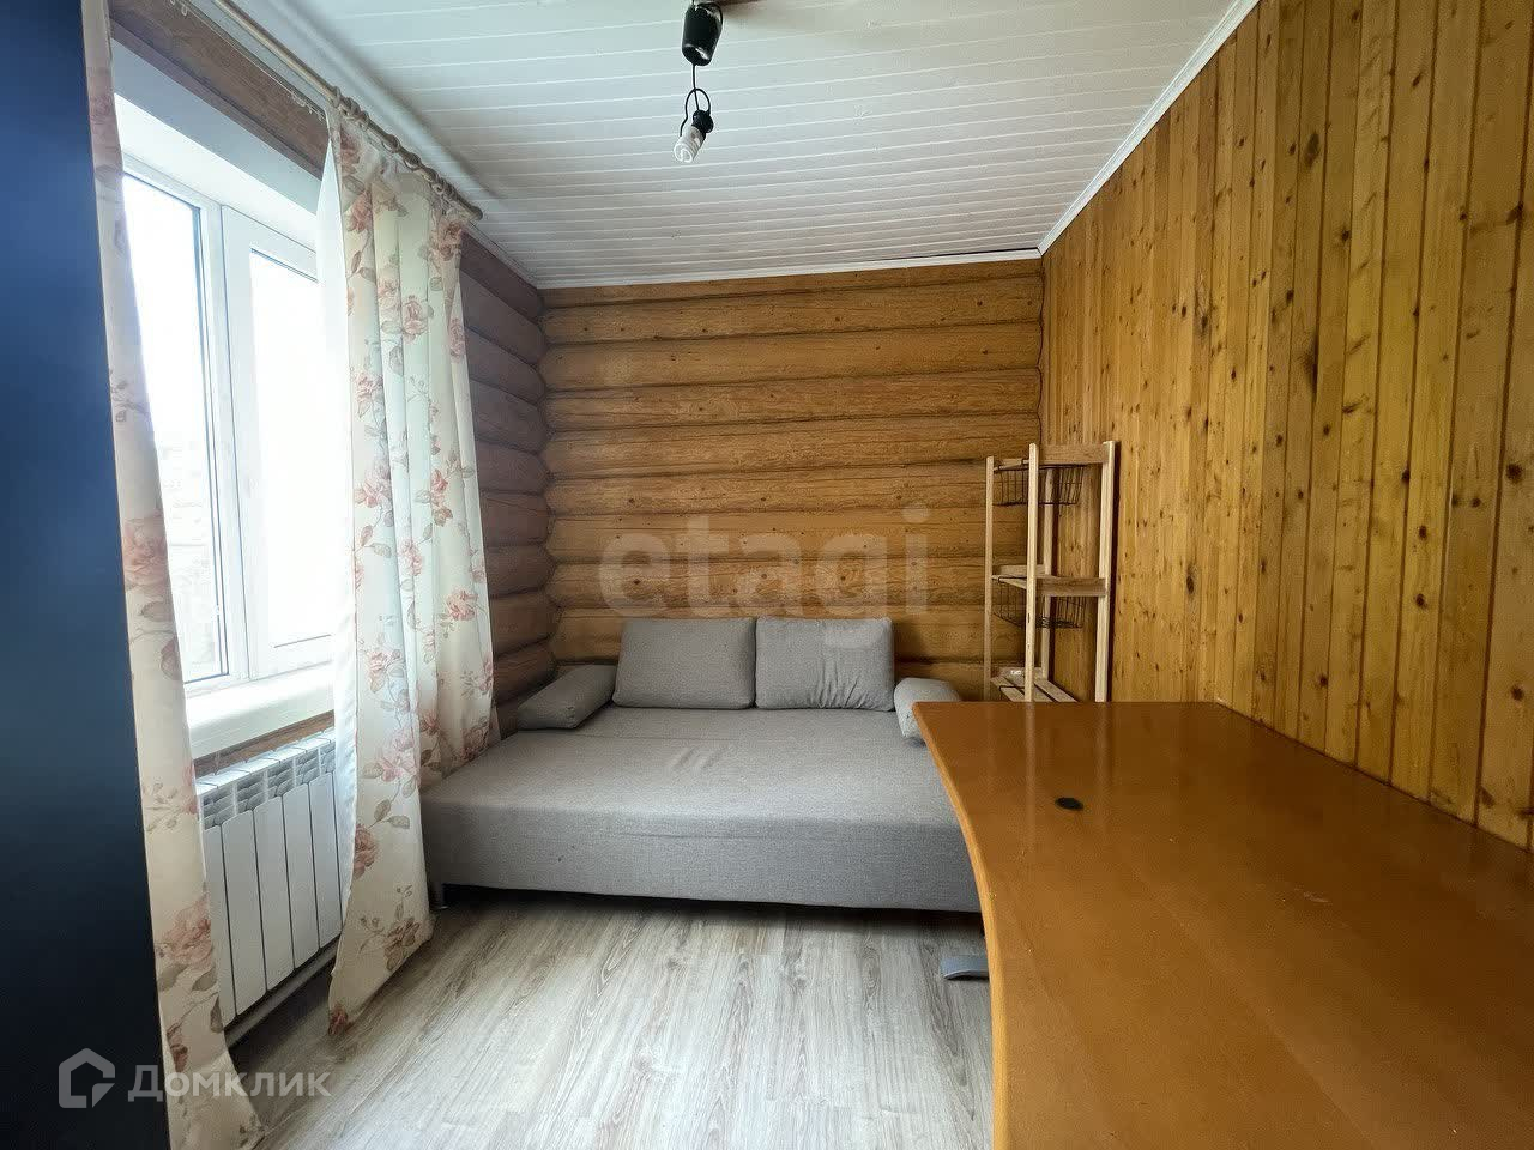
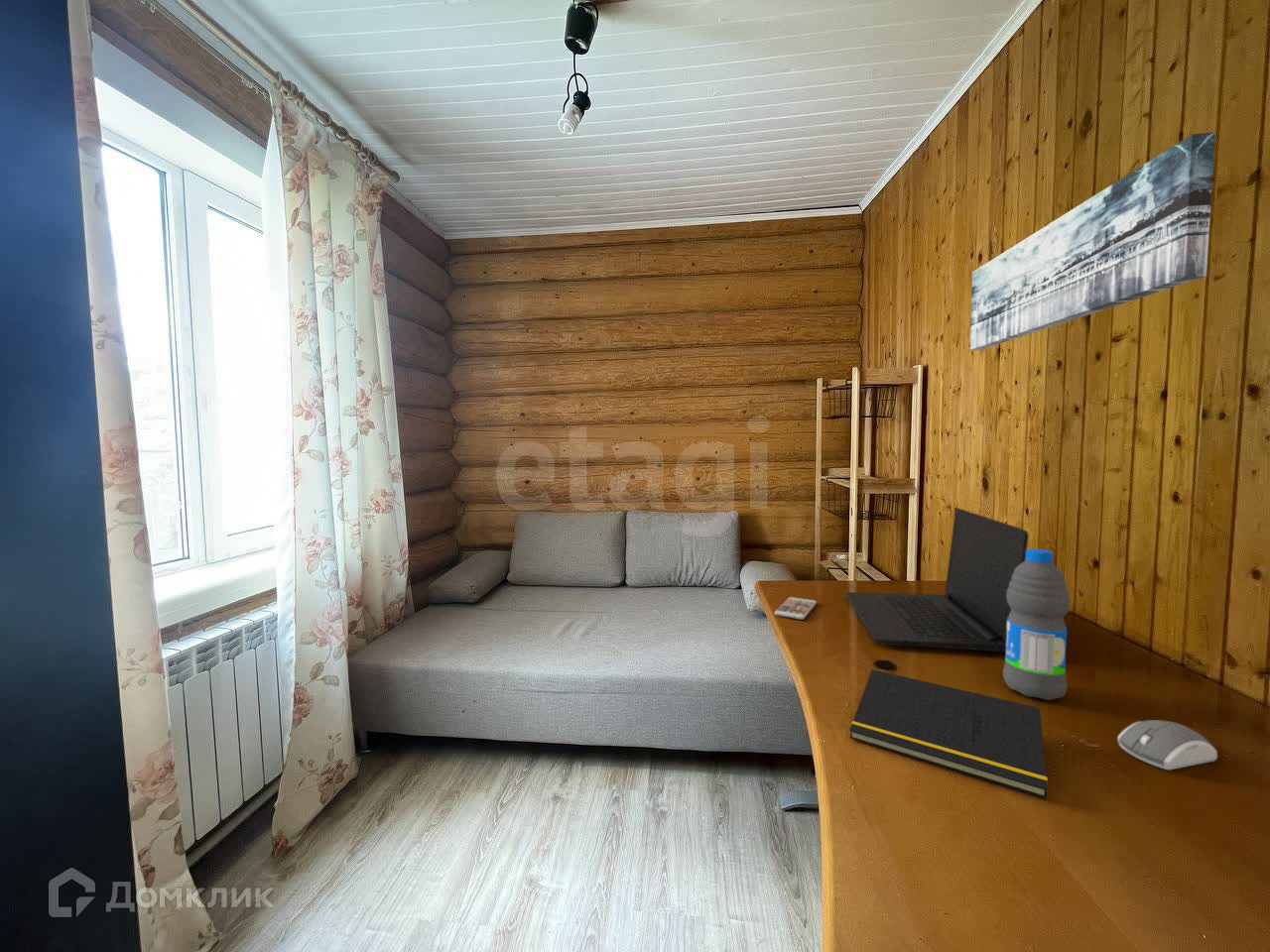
+ computer mouse [1116,719,1218,771]
+ laptop [845,507,1030,653]
+ water bottle [1002,547,1072,701]
+ wall art [969,131,1216,351]
+ smartphone [774,596,818,621]
+ notepad [849,668,1049,799]
